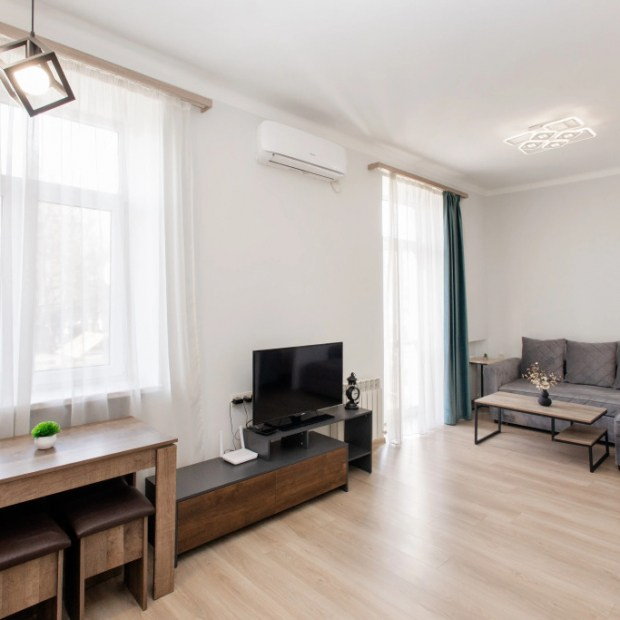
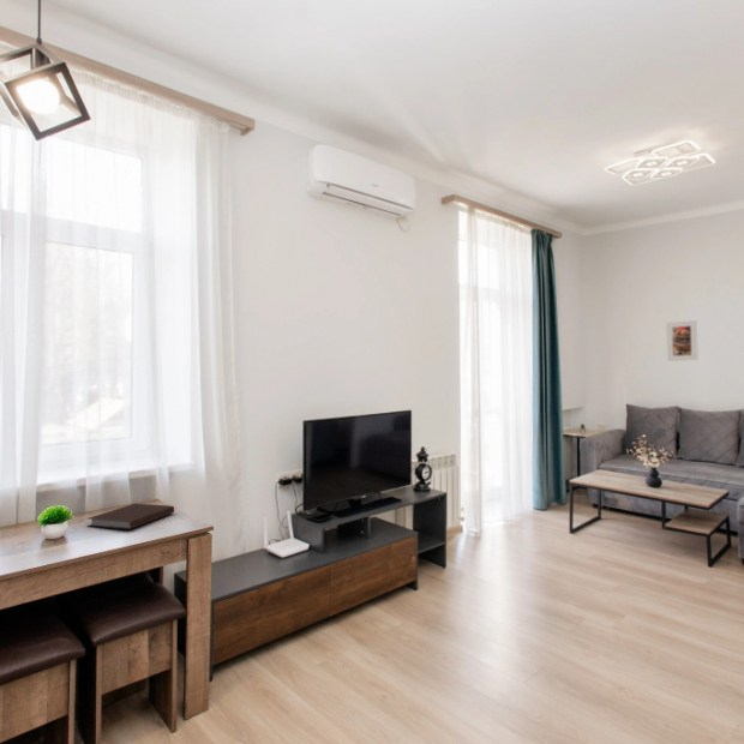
+ notebook [86,503,175,530]
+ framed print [665,319,700,362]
